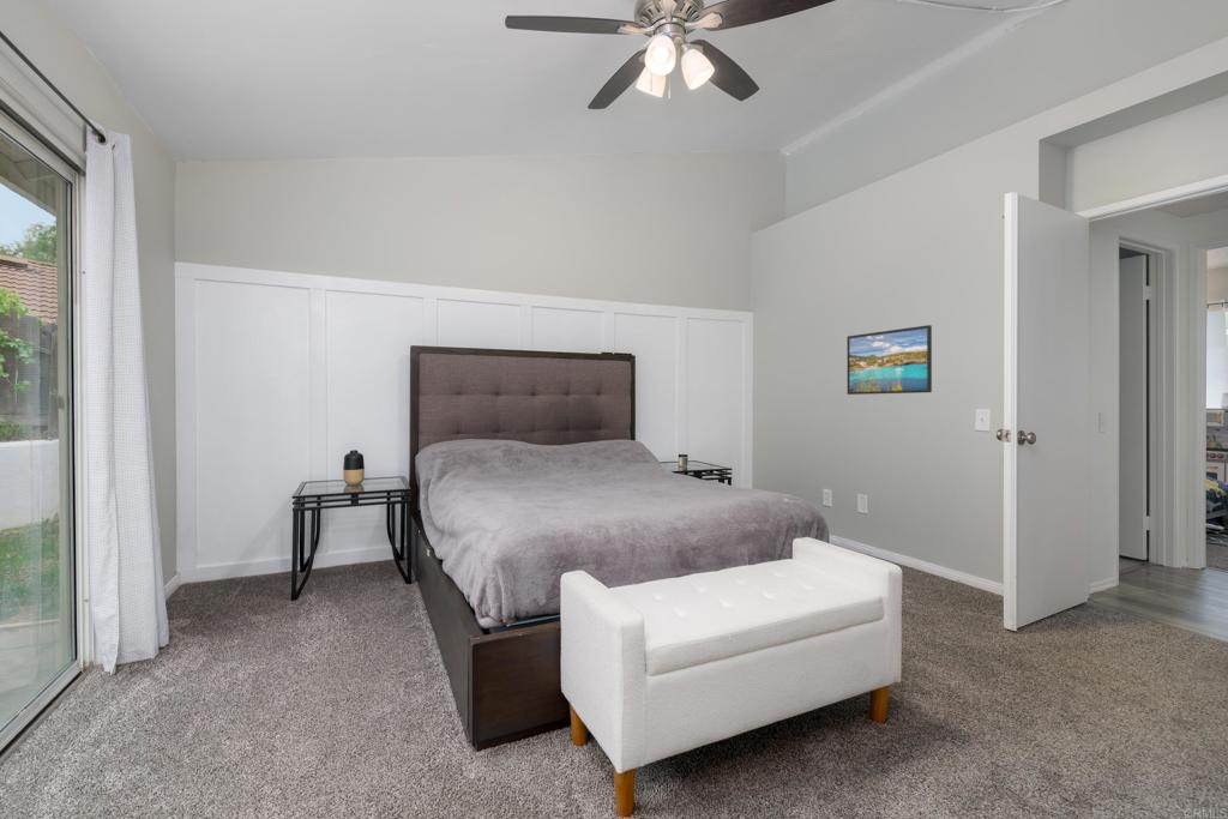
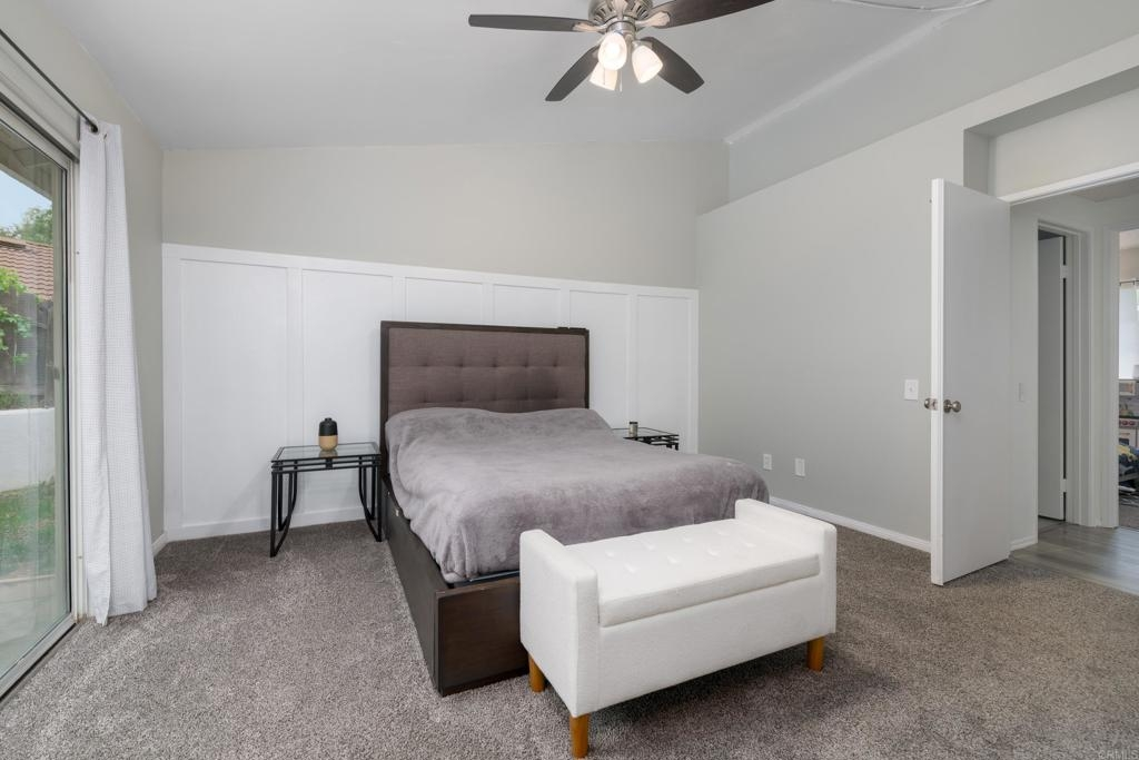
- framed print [845,324,933,396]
